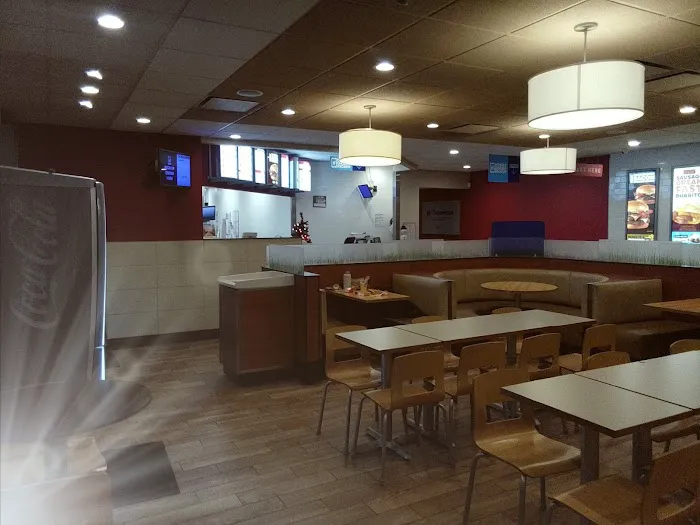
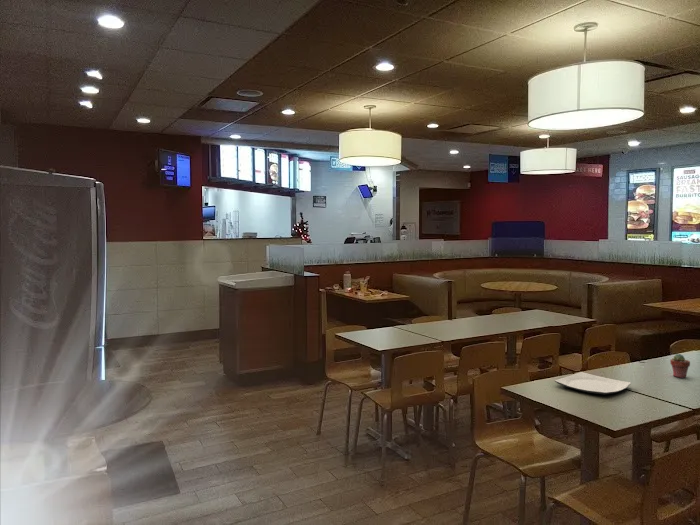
+ potted succulent [669,353,691,379]
+ plate [554,371,632,395]
